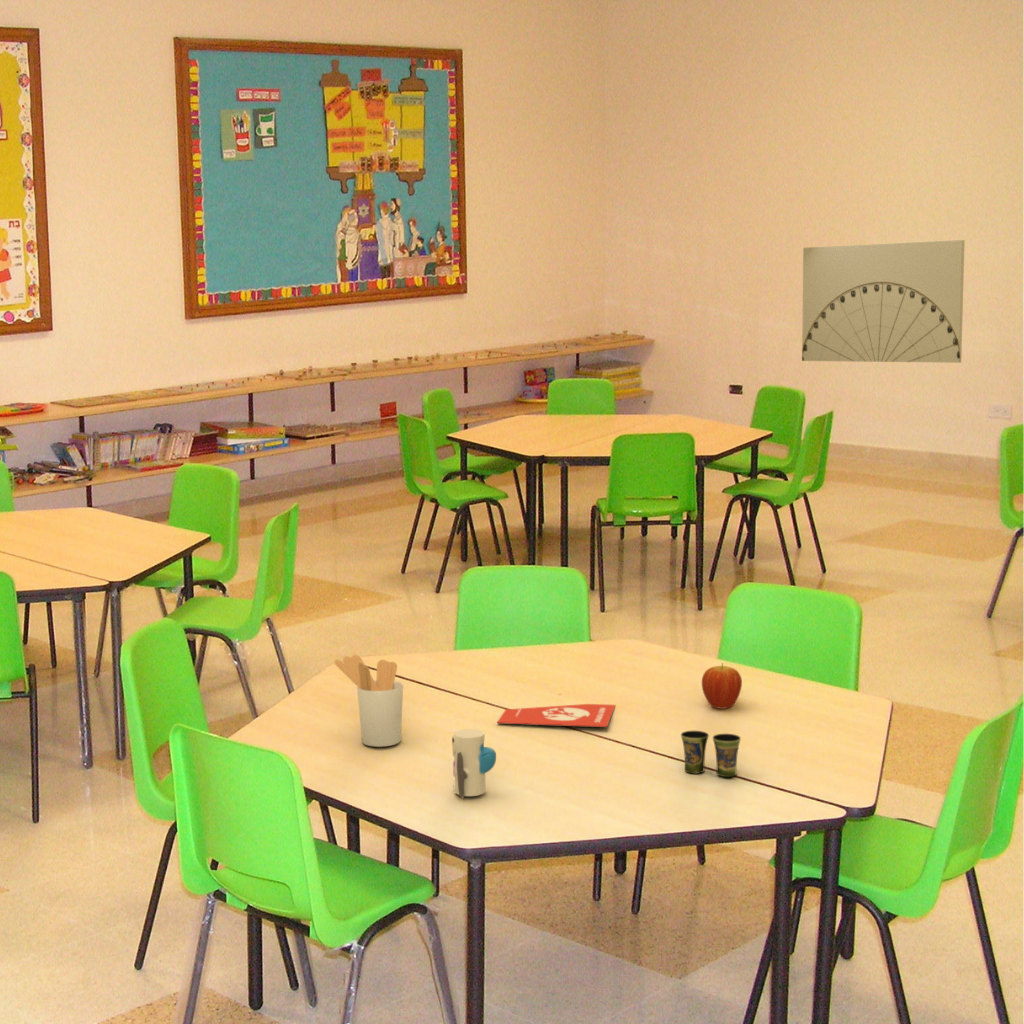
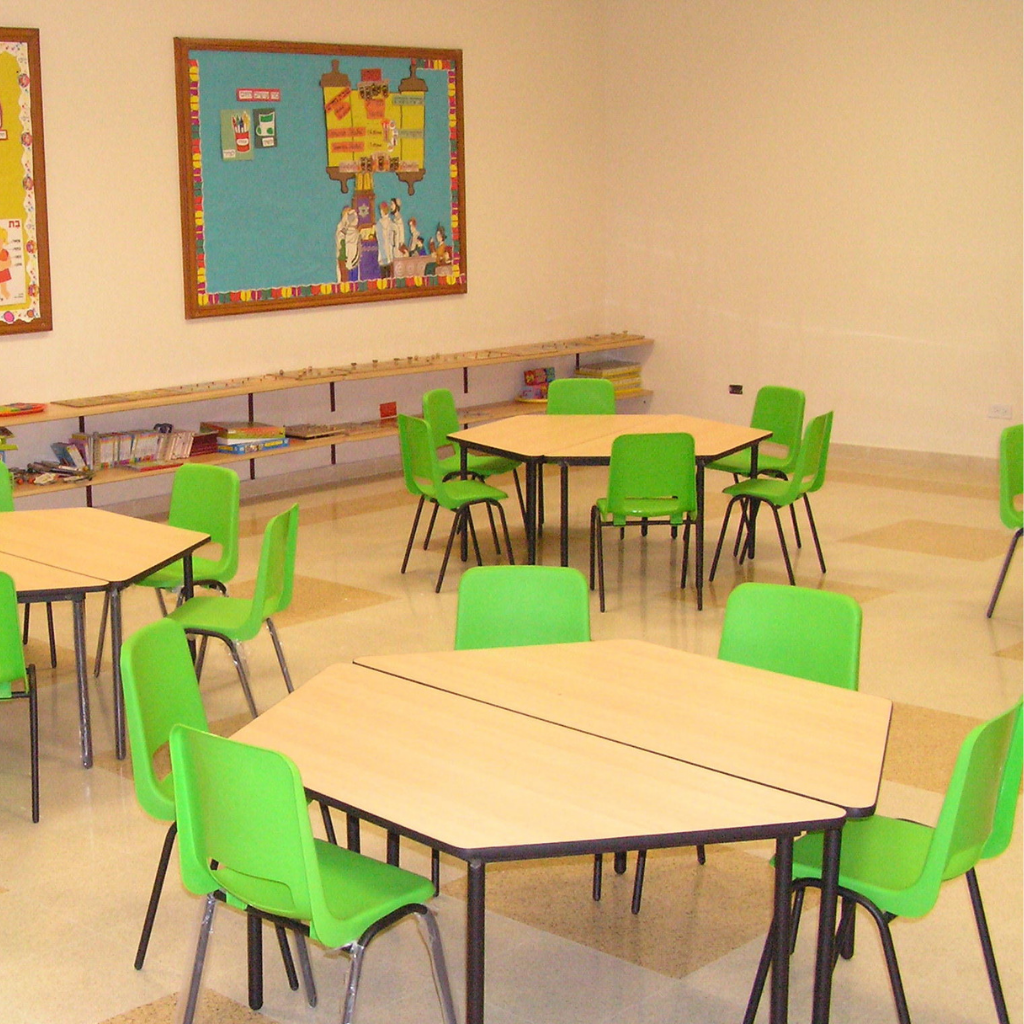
- utensil holder [333,654,404,748]
- book [496,703,616,728]
- wall art [801,239,966,364]
- cup [680,730,742,778]
- toy [451,728,497,800]
- fruit [701,662,743,710]
